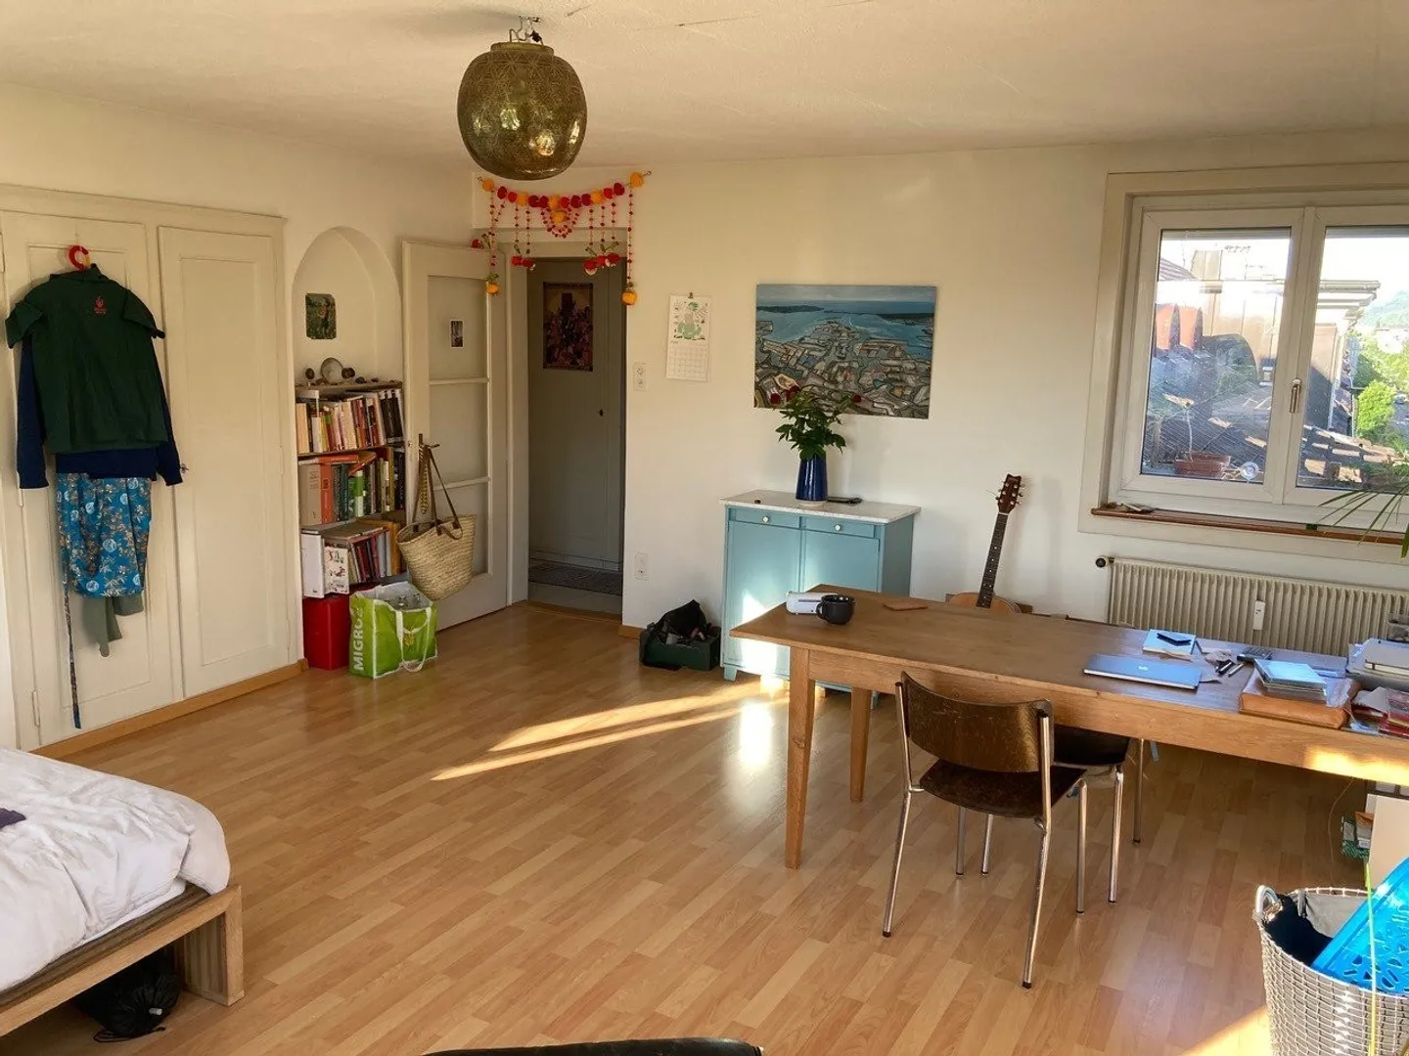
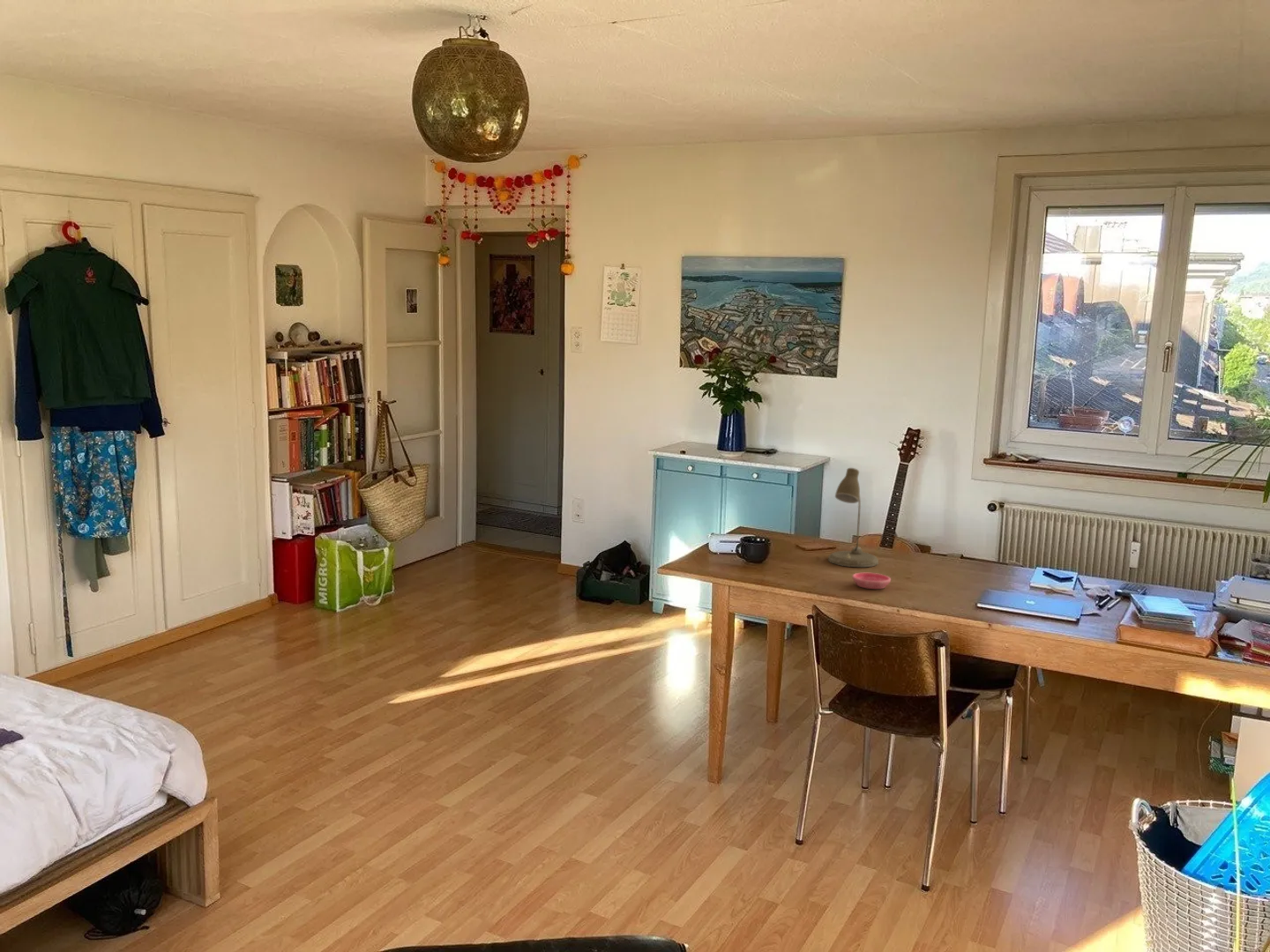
+ saucer [851,572,892,590]
+ desk lamp [827,467,879,568]
